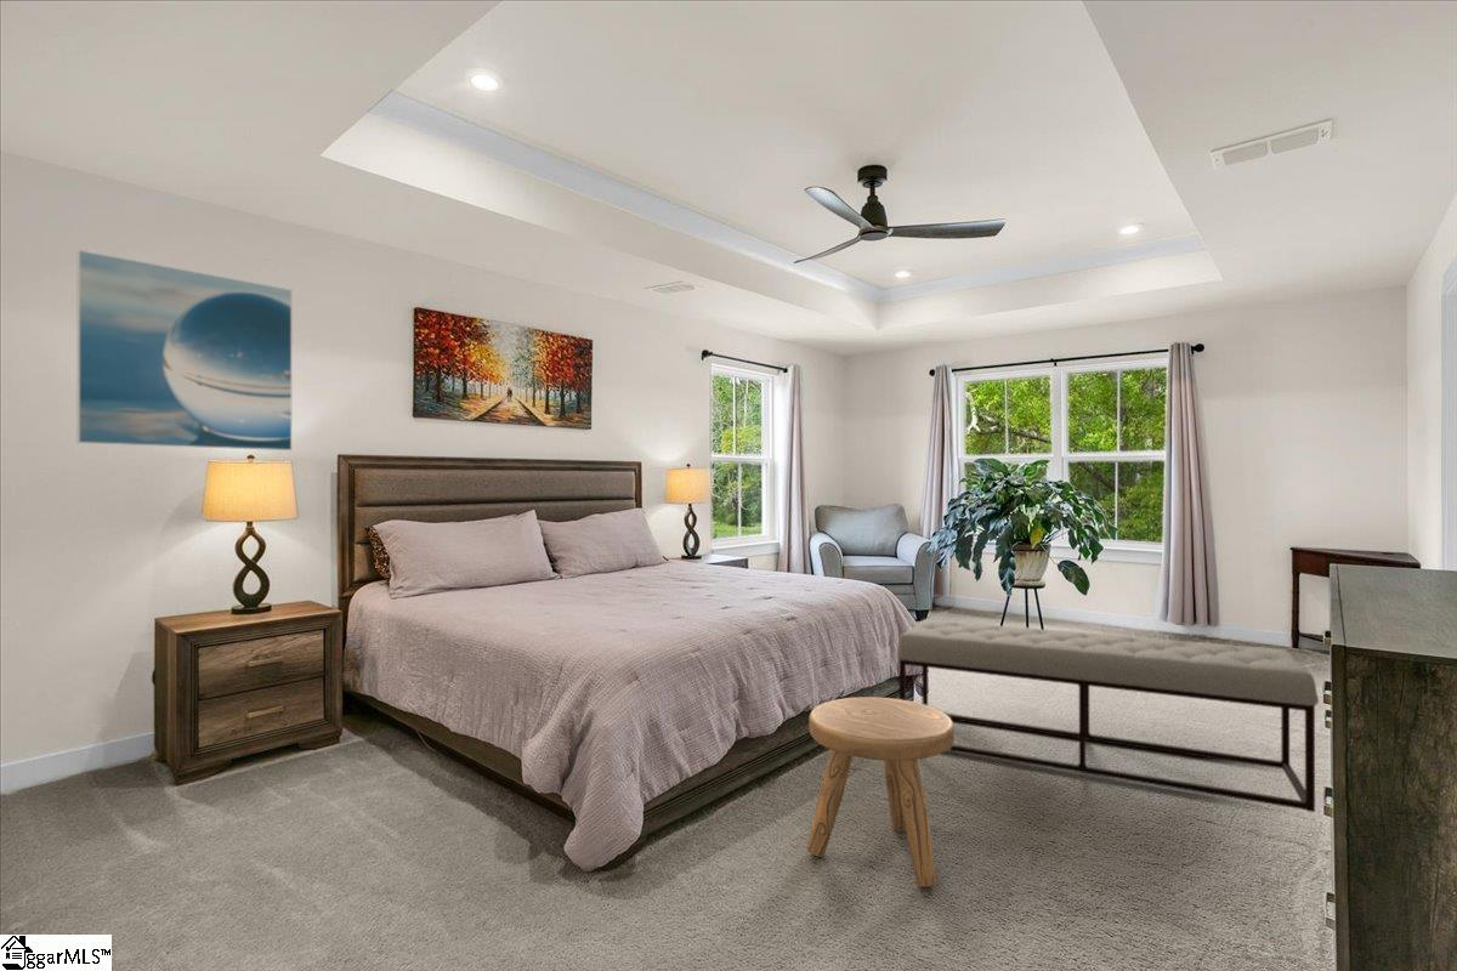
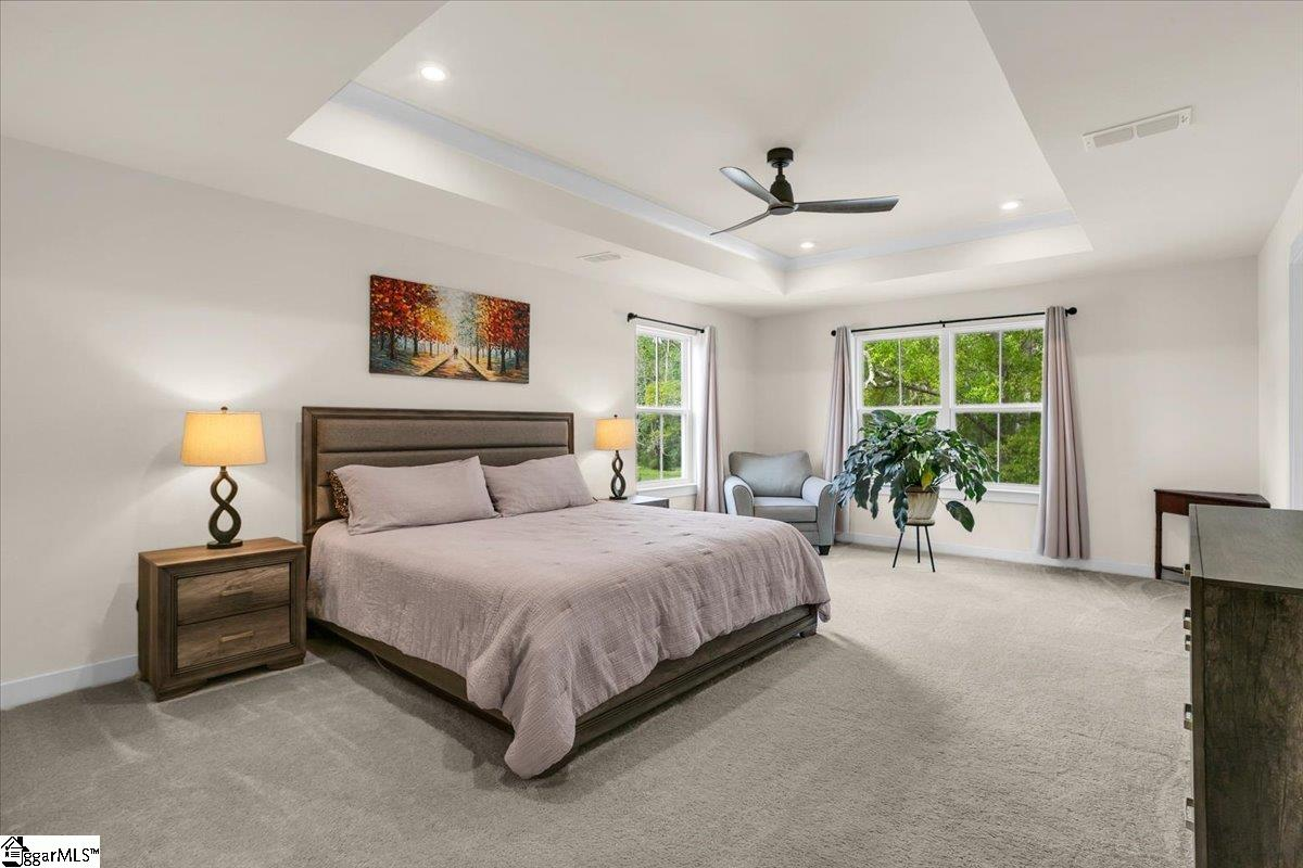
- bench [896,618,1320,813]
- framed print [75,249,294,452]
- stool [806,695,956,888]
